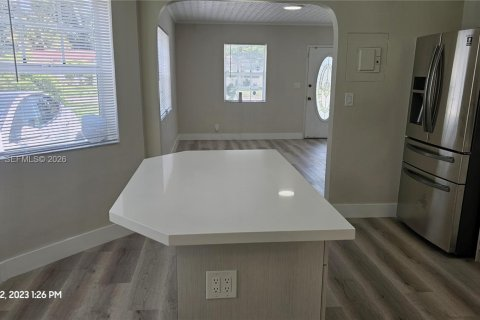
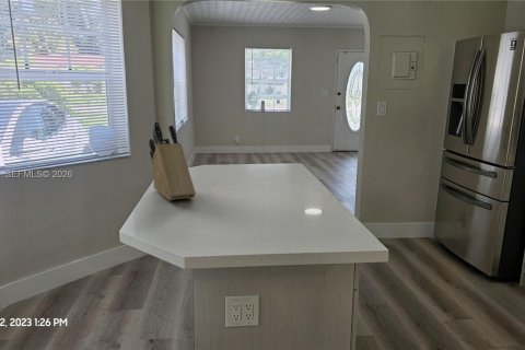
+ knife block [148,120,197,201]
